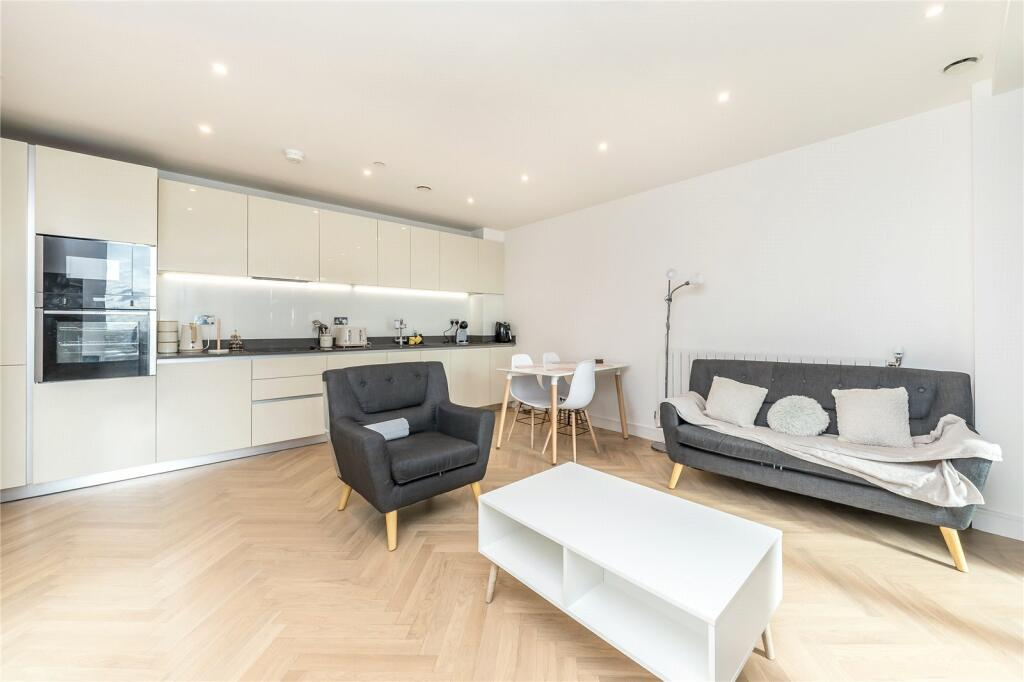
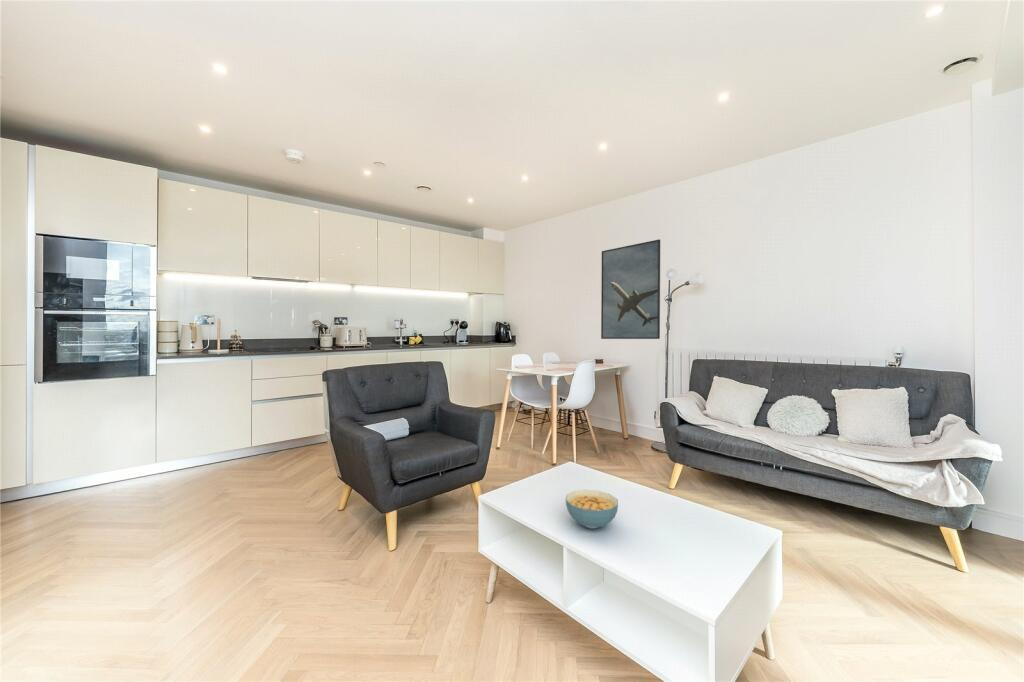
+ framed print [600,239,661,340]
+ cereal bowl [565,489,619,530]
